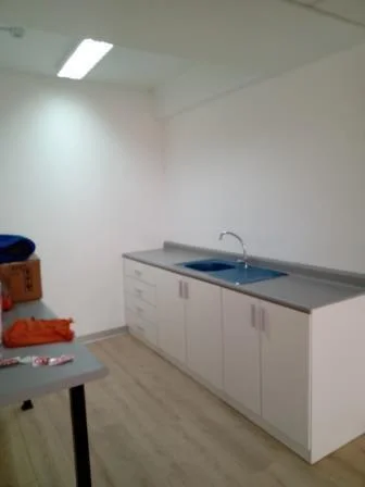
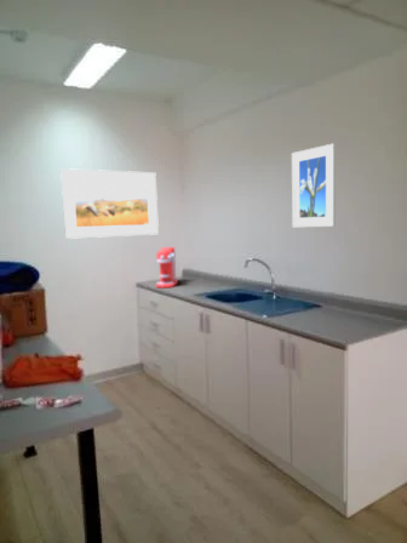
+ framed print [291,143,337,228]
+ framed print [59,167,160,240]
+ coffee maker [155,246,179,288]
